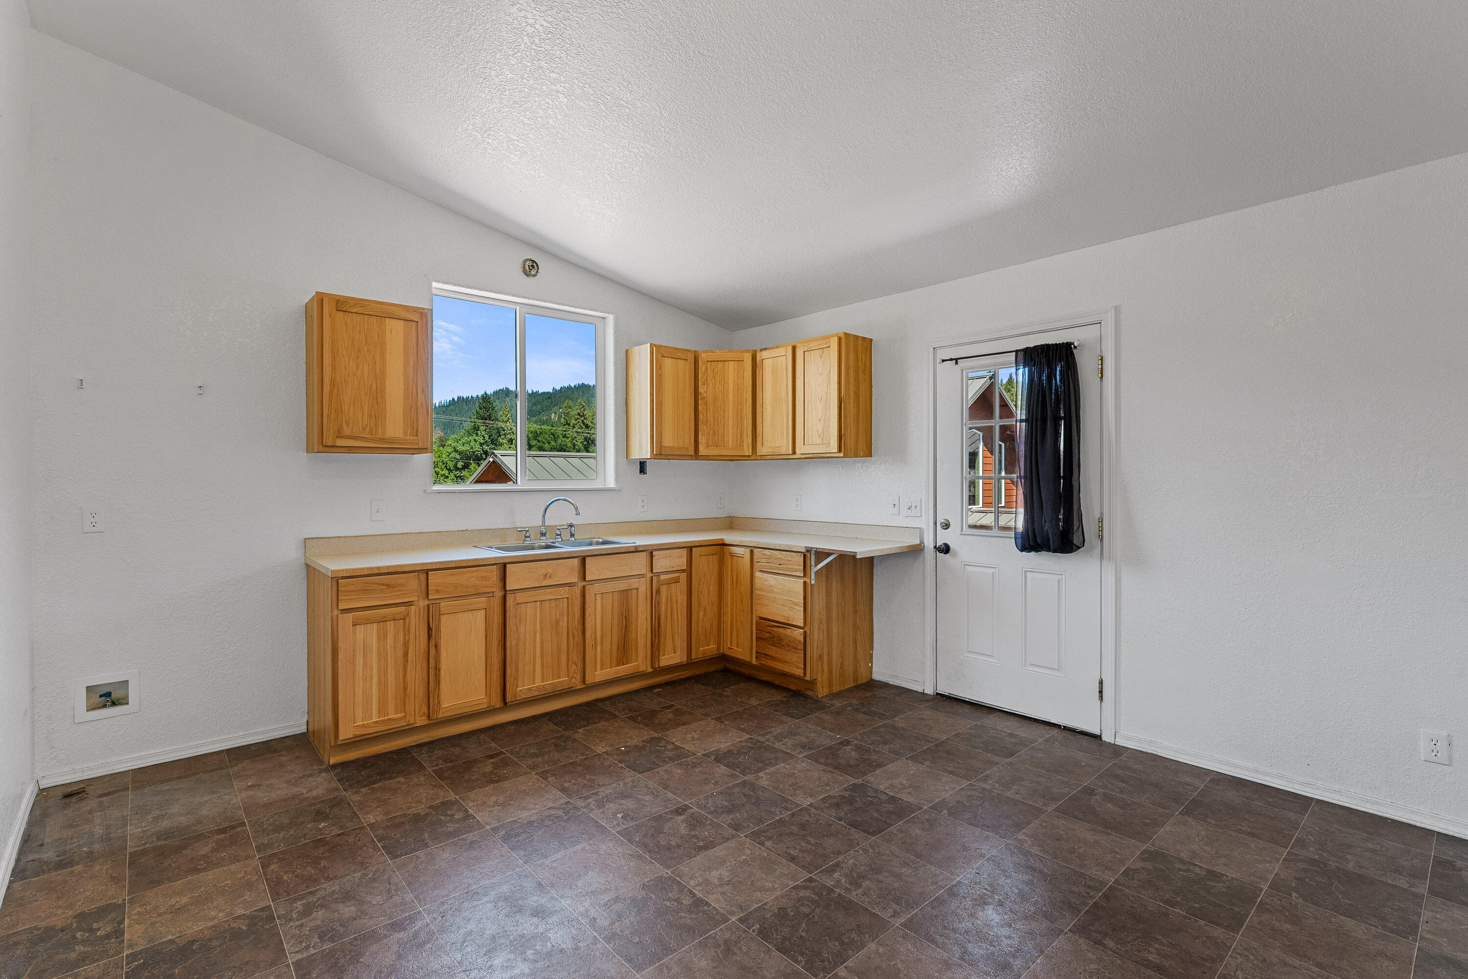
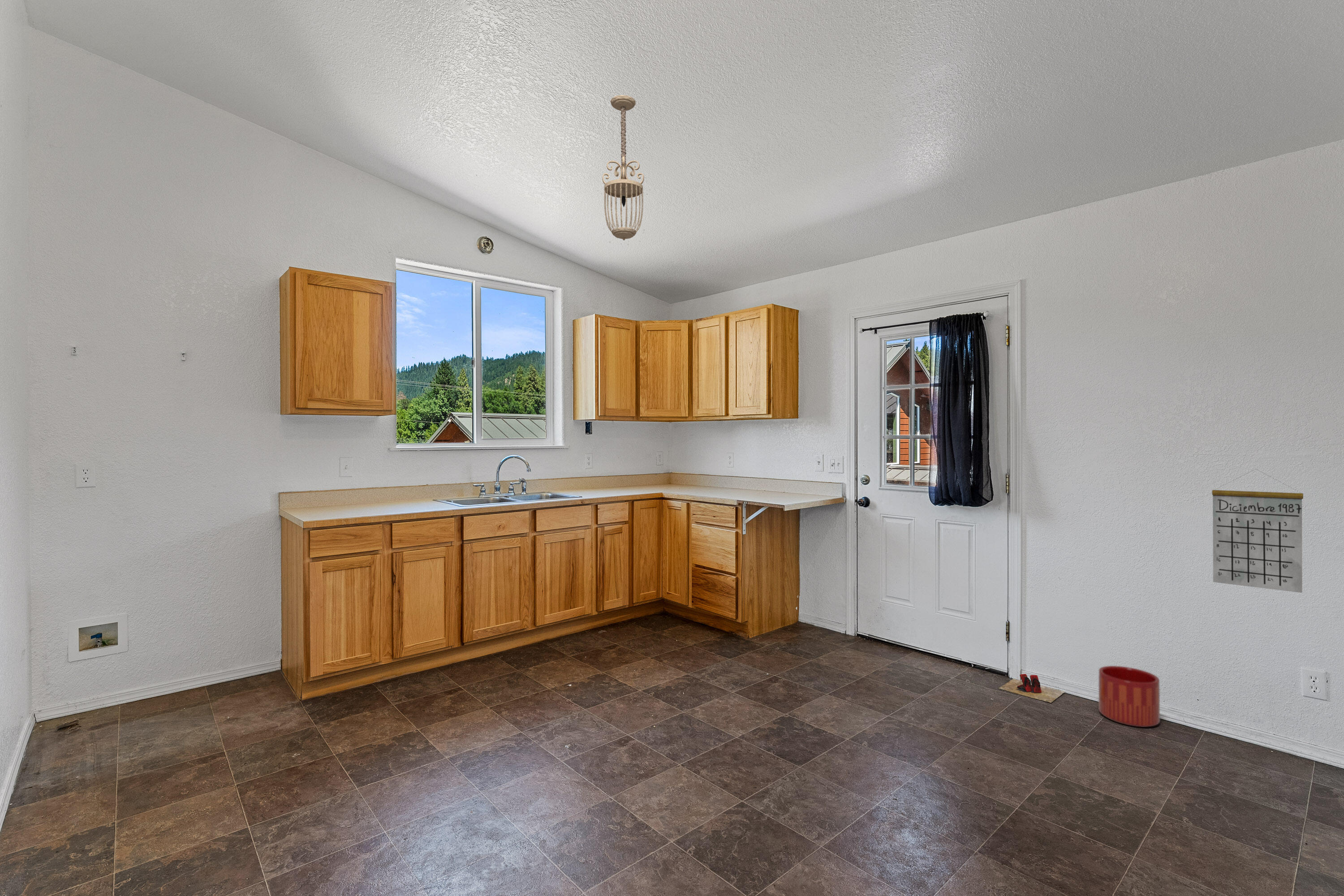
+ slippers [998,673,1065,703]
+ ceiling light fixture [597,95,650,246]
+ planter [1098,665,1160,728]
+ calendar [1211,469,1304,593]
